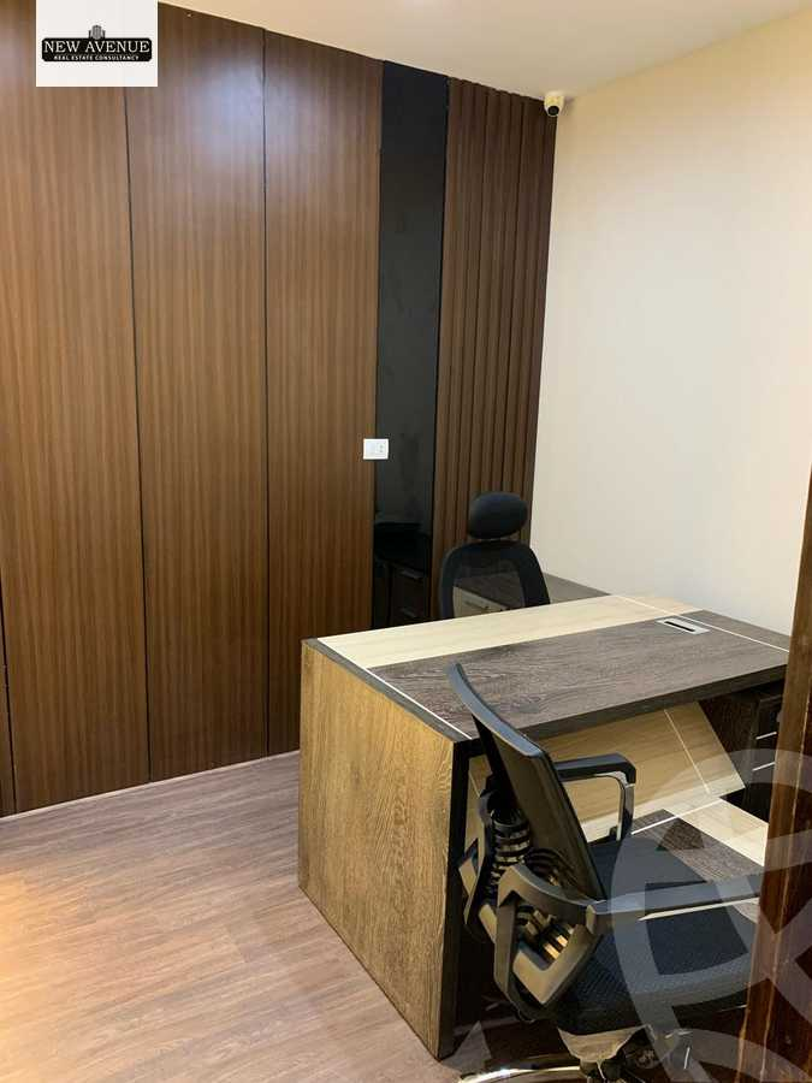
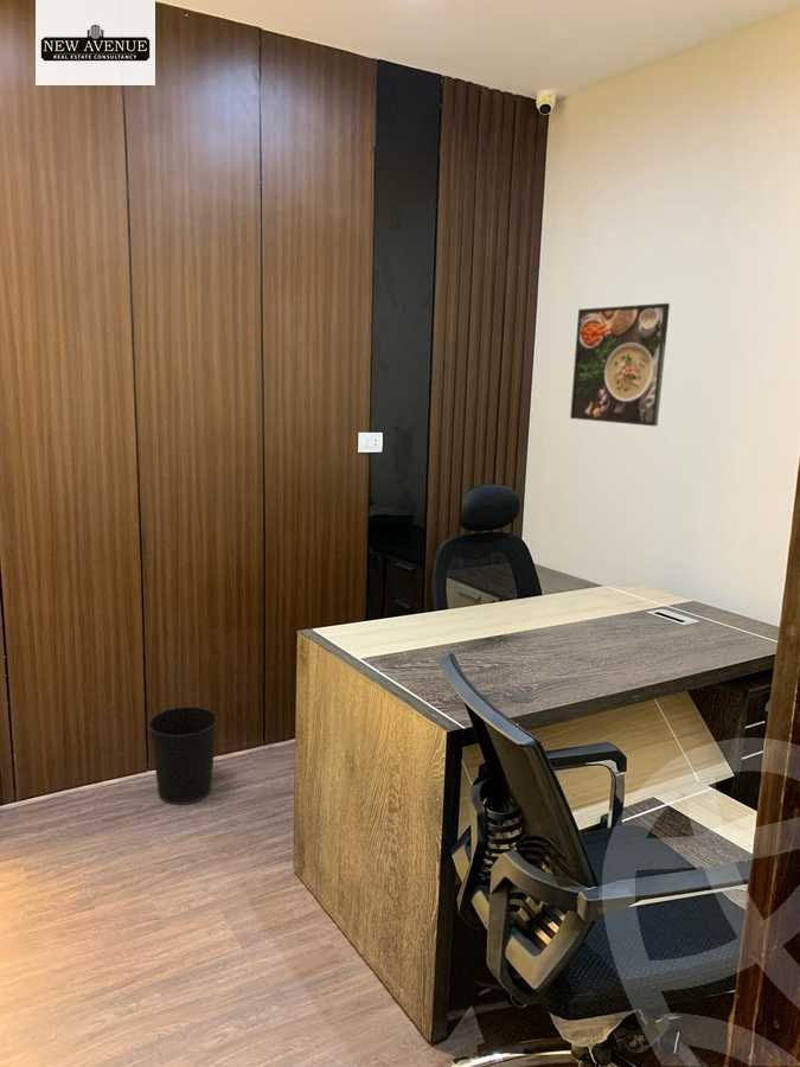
+ wastebasket [147,705,219,806]
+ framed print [569,302,671,427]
